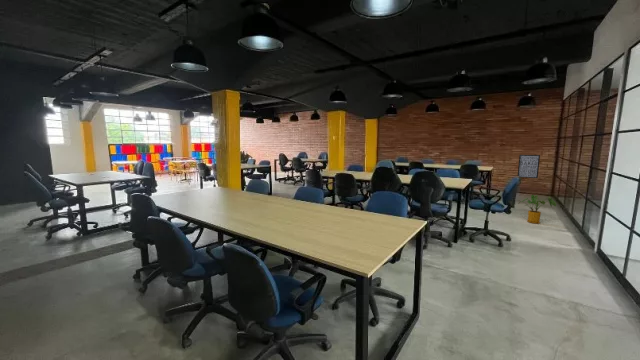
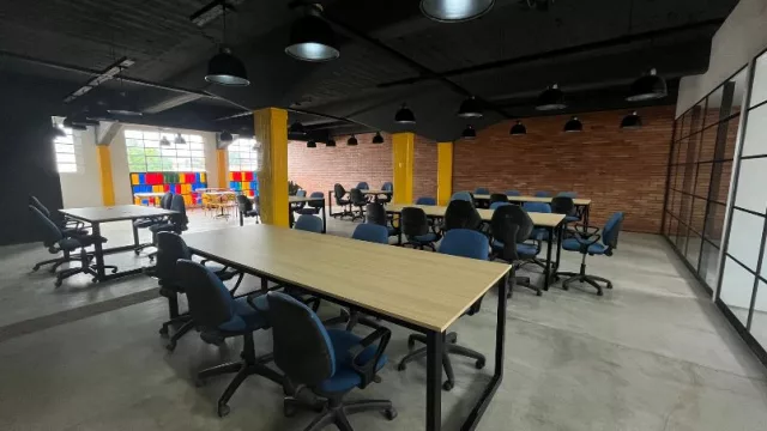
- house plant [518,194,557,225]
- wall art [517,154,541,179]
